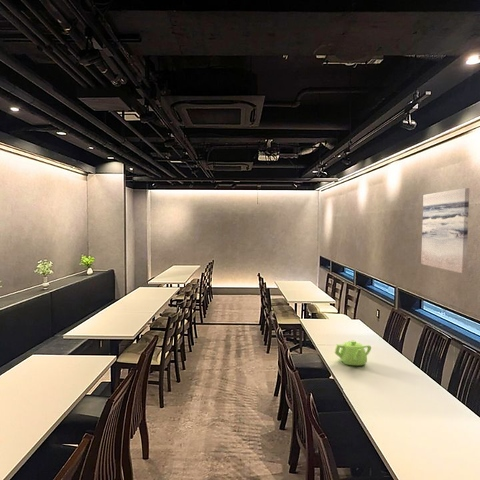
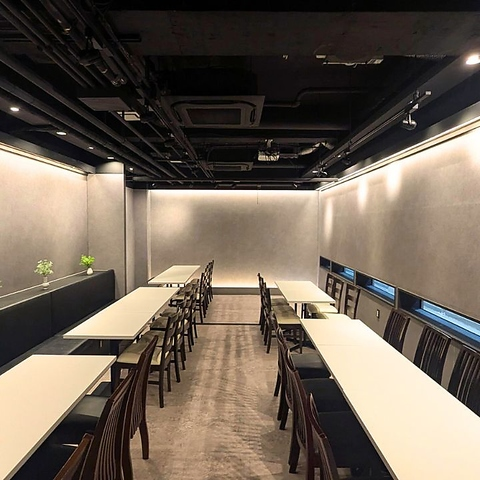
- wall art [420,187,470,274]
- teapot [334,340,372,366]
